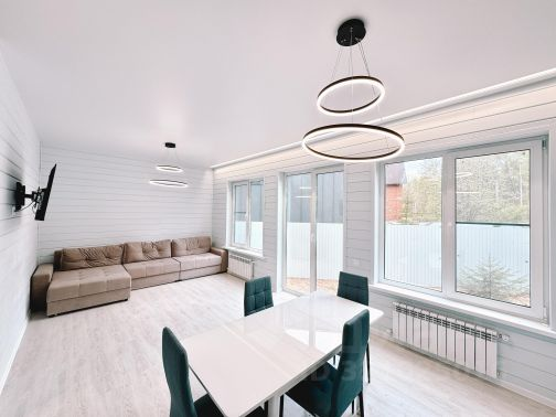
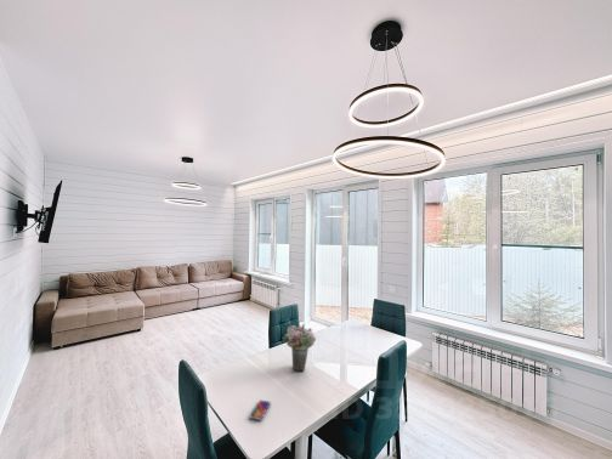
+ flower bouquet [282,323,317,373]
+ smartphone [248,399,272,421]
